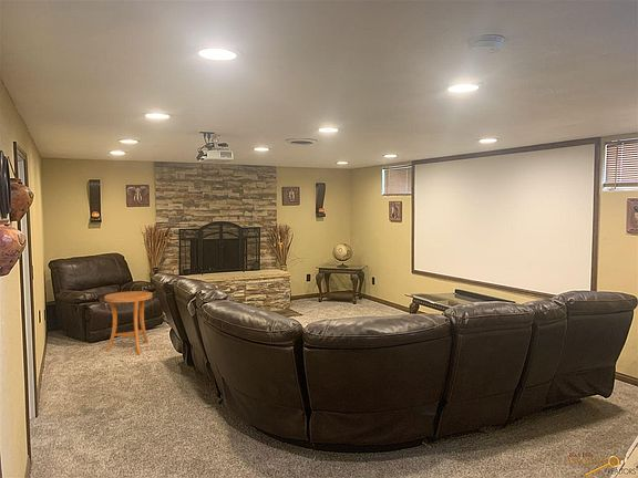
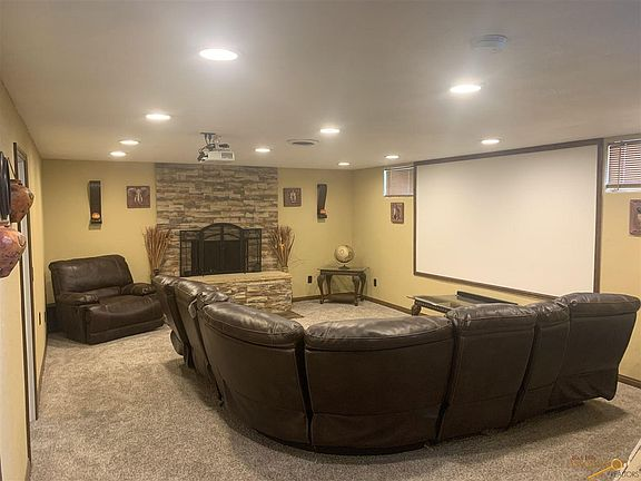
- side table [103,290,154,355]
